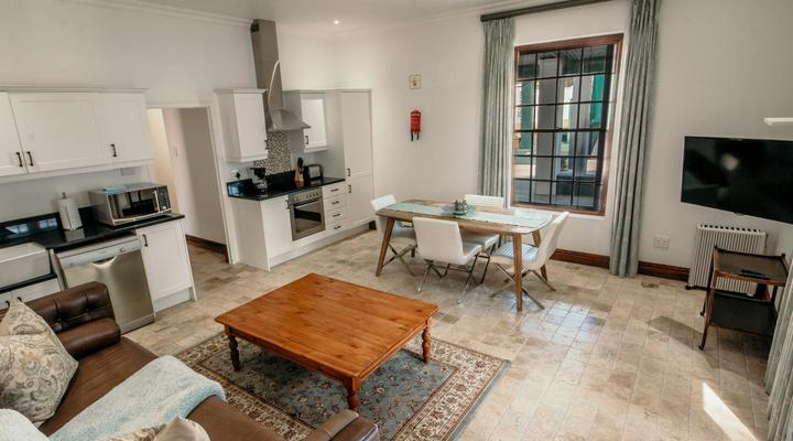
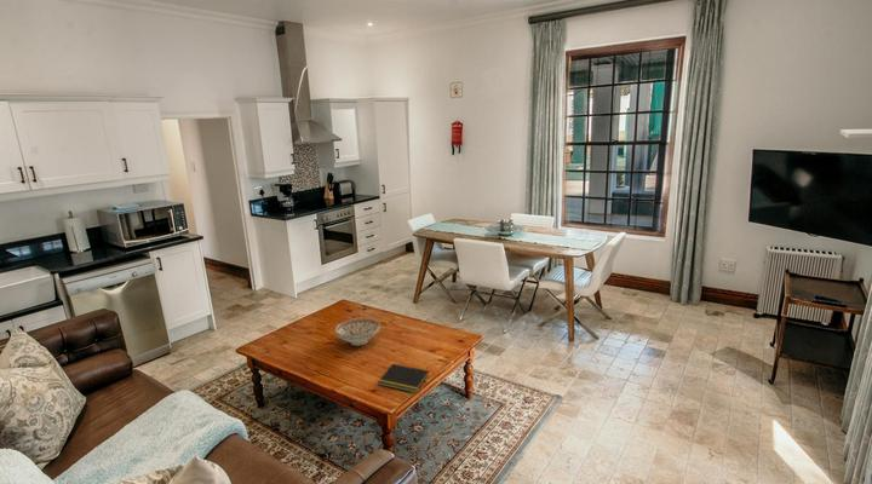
+ notepad [377,363,430,393]
+ decorative bowl [334,317,382,347]
